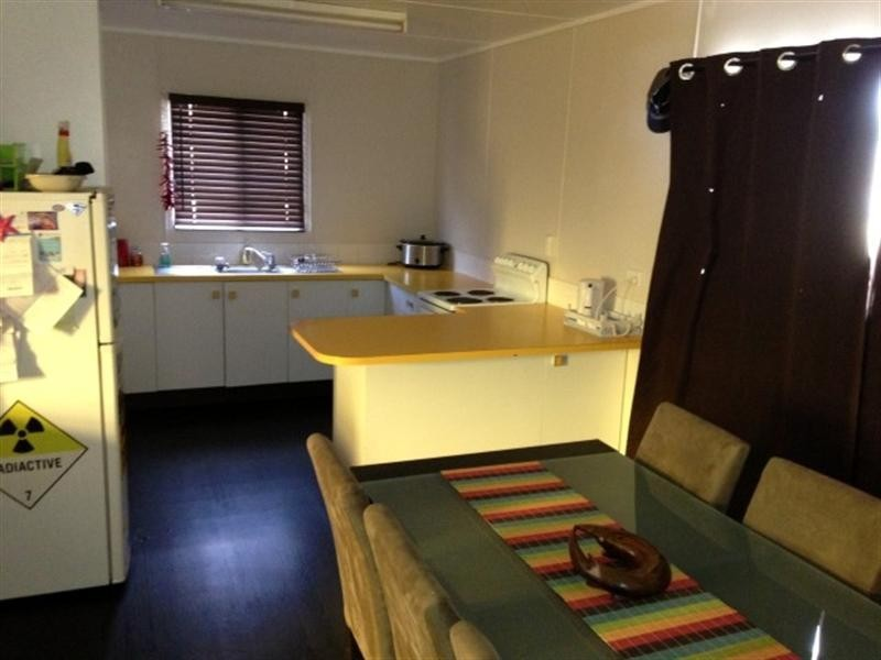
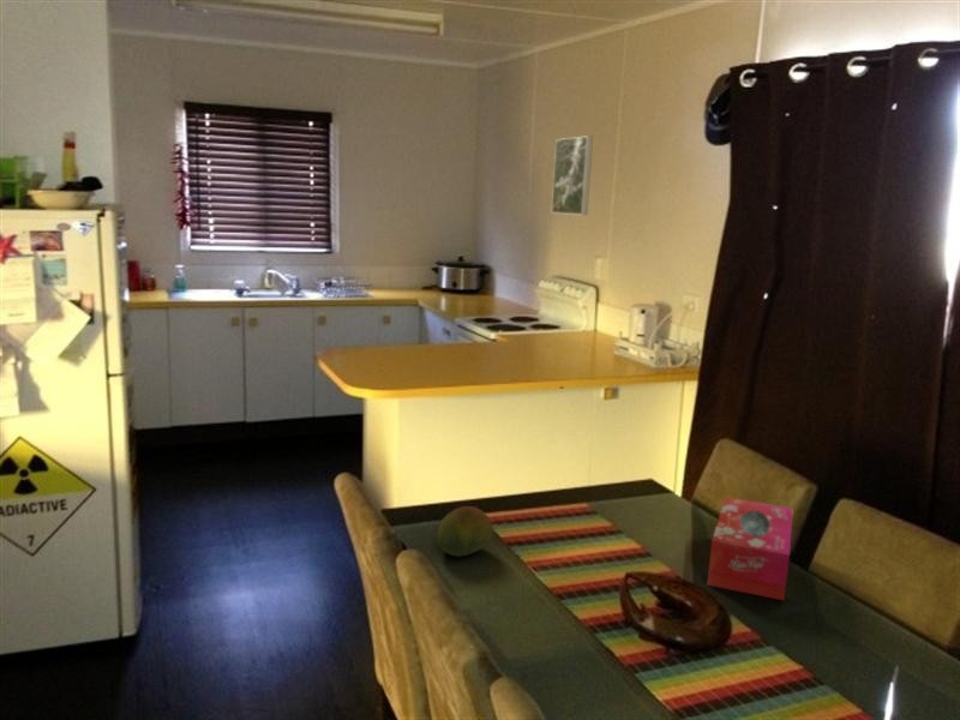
+ tissue box [706,496,794,601]
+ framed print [551,134,594,216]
+ fruit [437,505,494,558]
